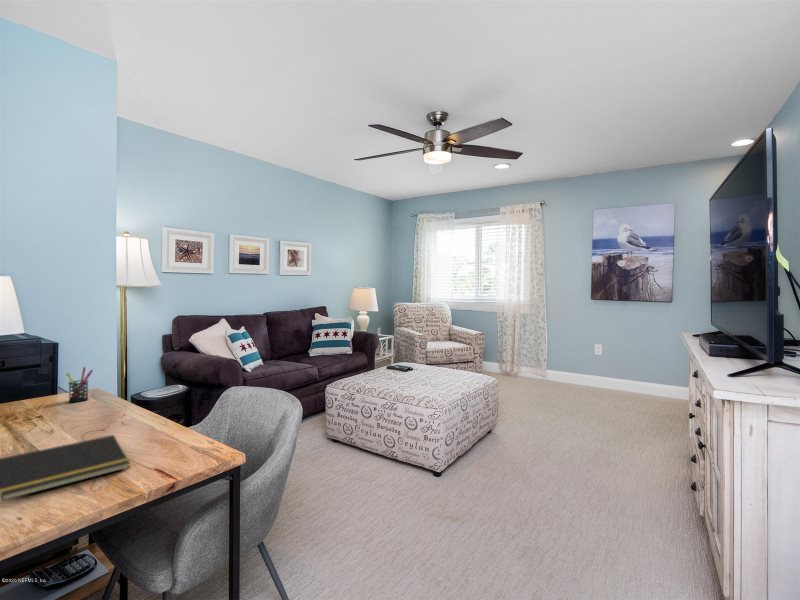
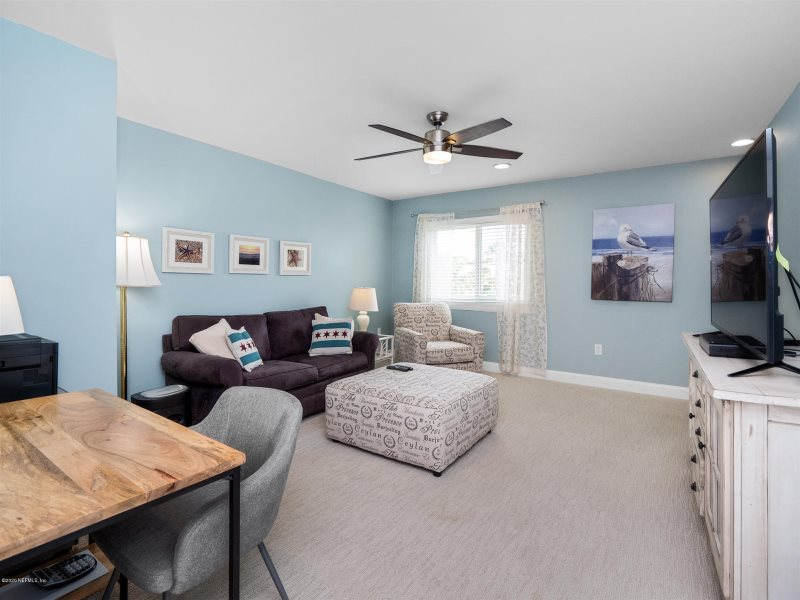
- notepad [0,434,131,502]
- pen holder [66,366,94,403]
